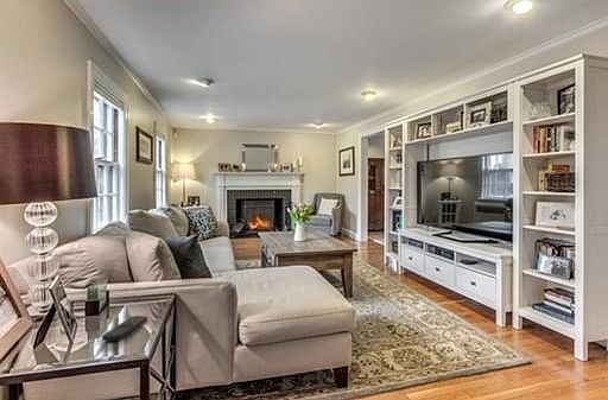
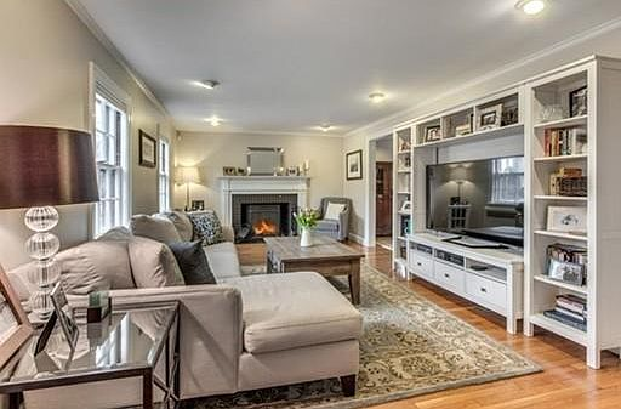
- remote control [101,315,148,342]
